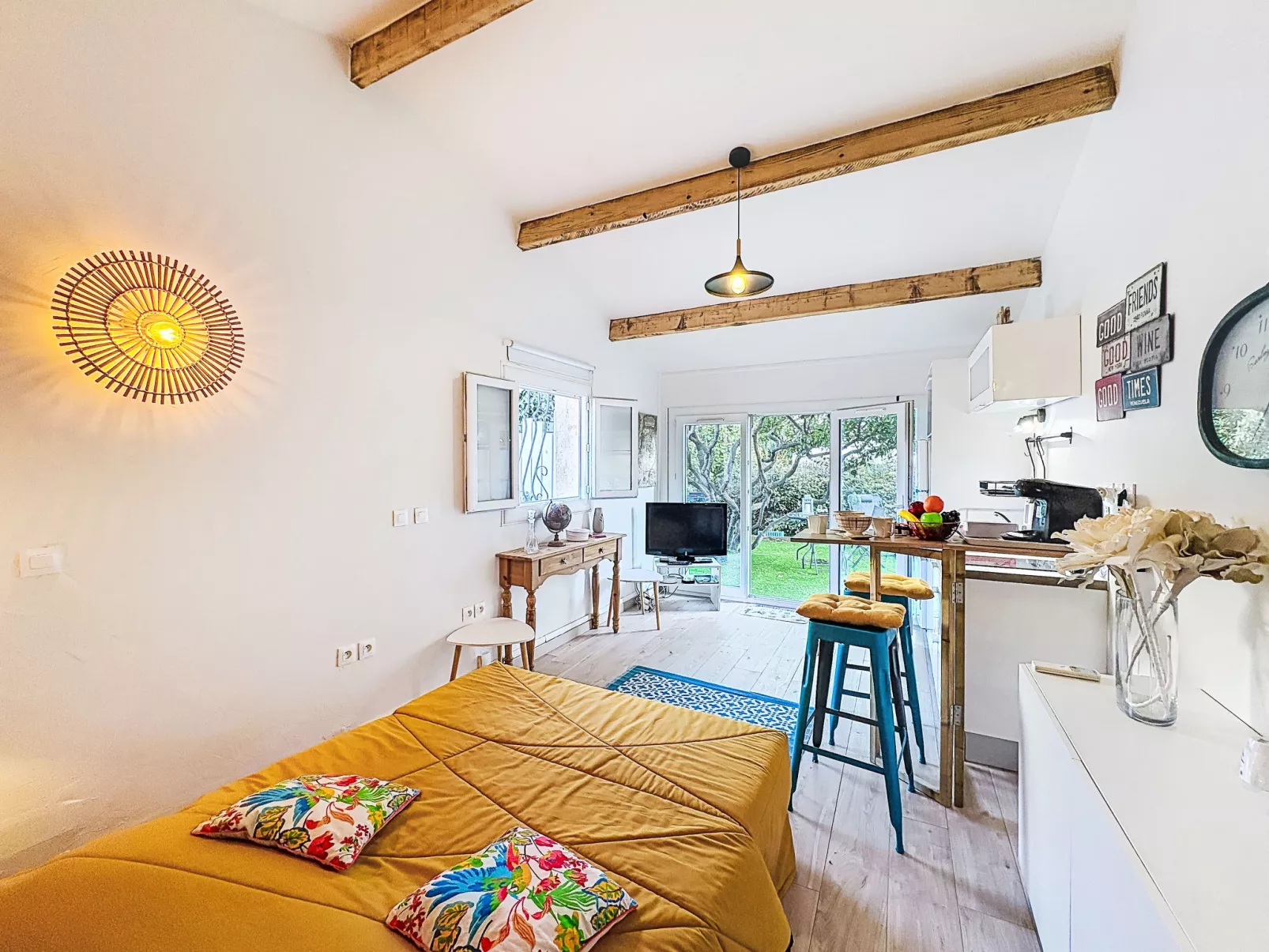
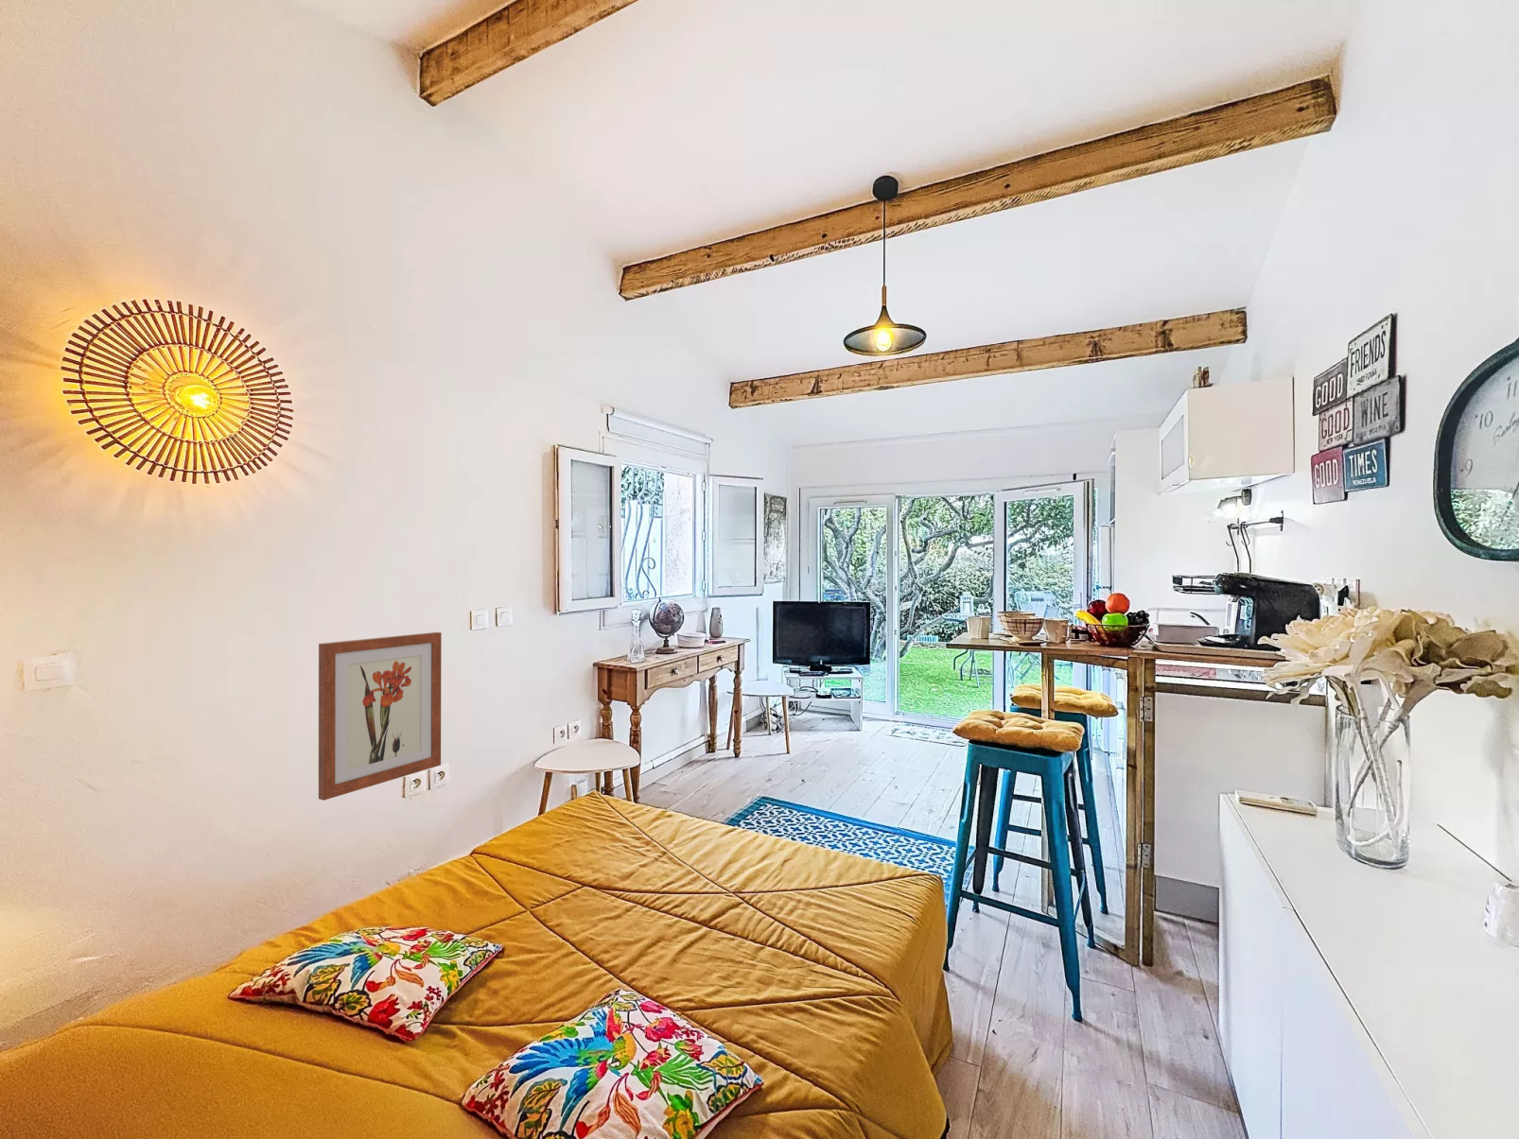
+ wall art [317,632,443,802]
